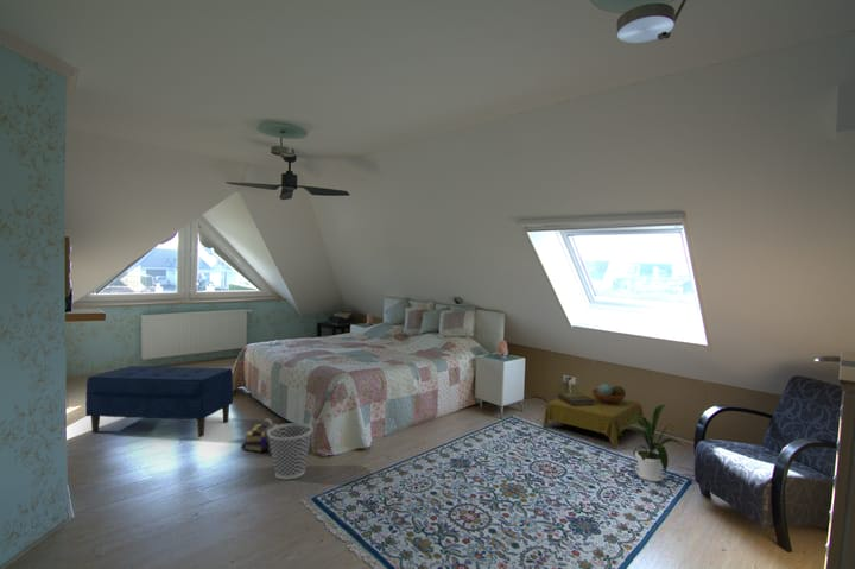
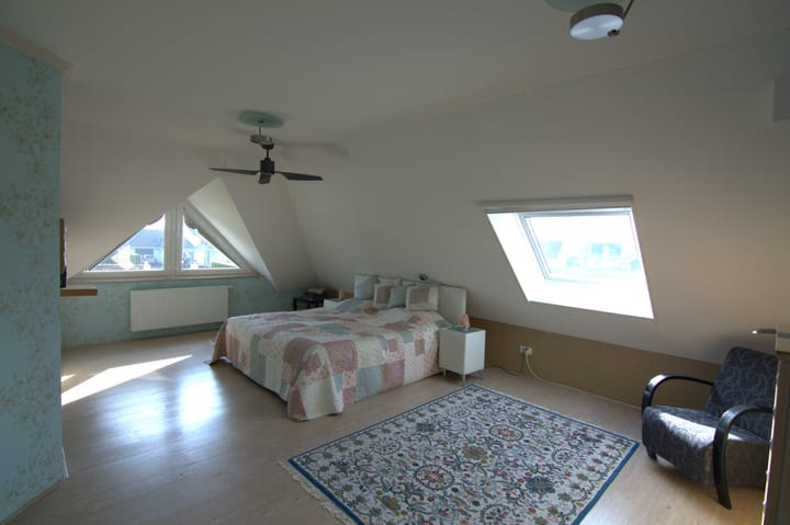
- wastebasket [267,422,315,481]
- side table [543,383,645,449]
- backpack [240,417,278,455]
- house plant [620,404,689,483]
- bench [84,365,234,438]
